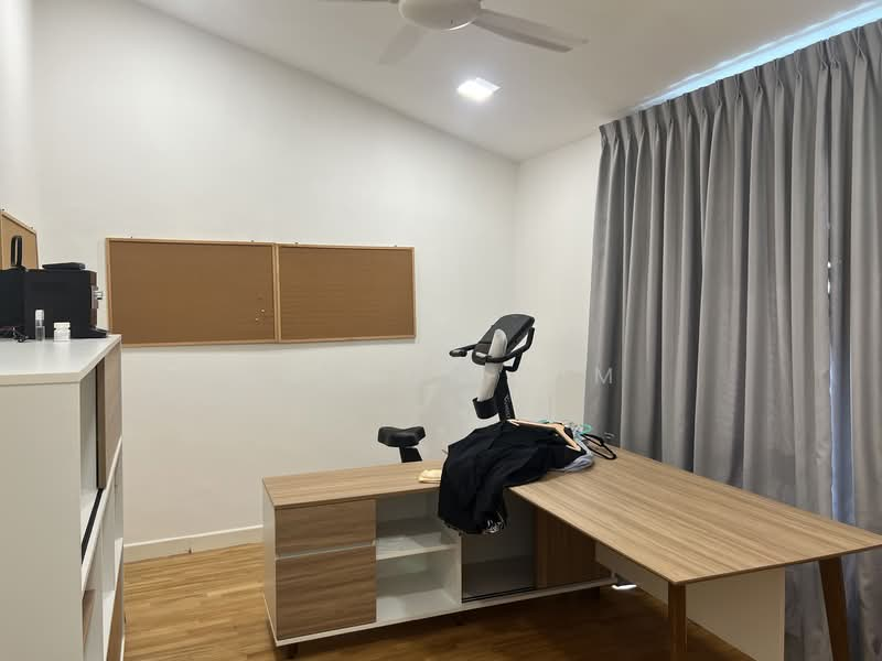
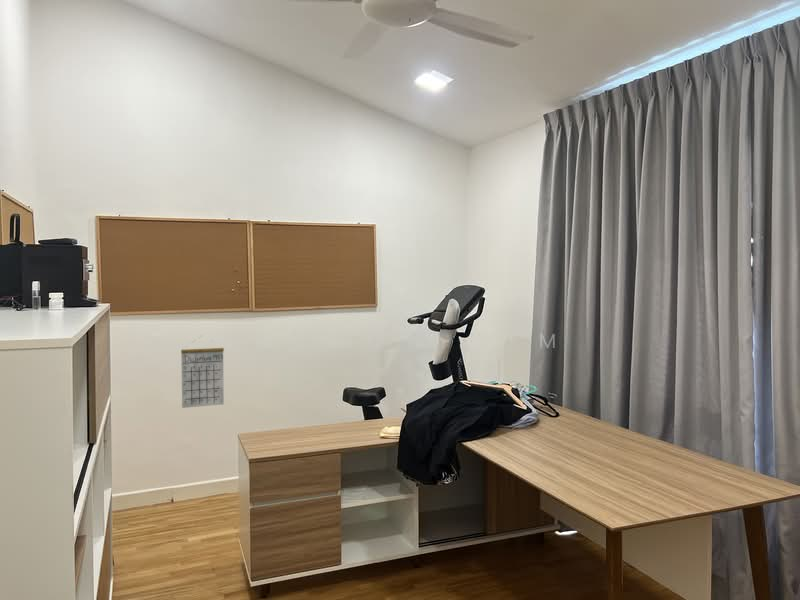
+ calendar [180,335,225,409]
